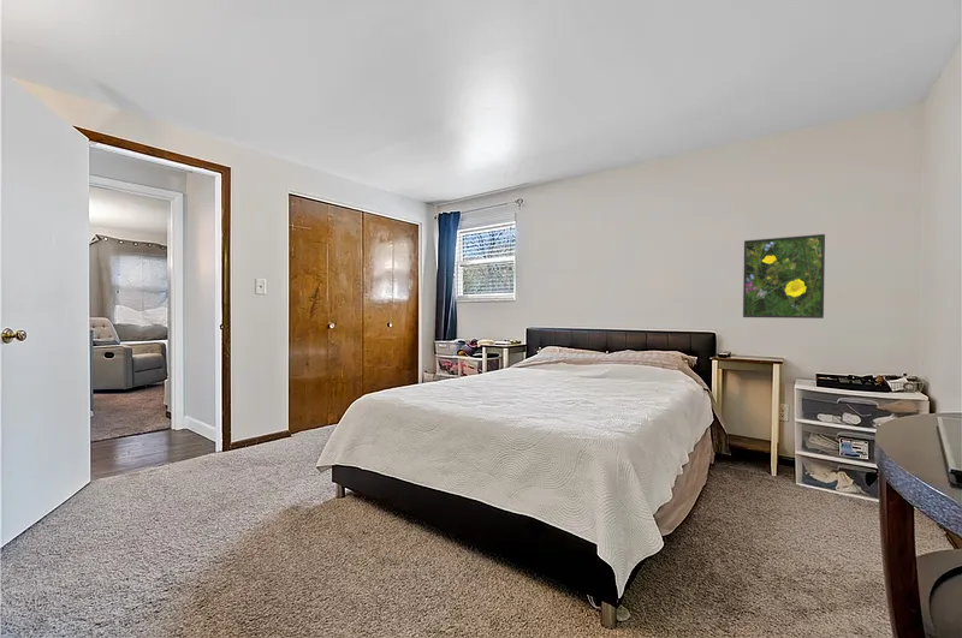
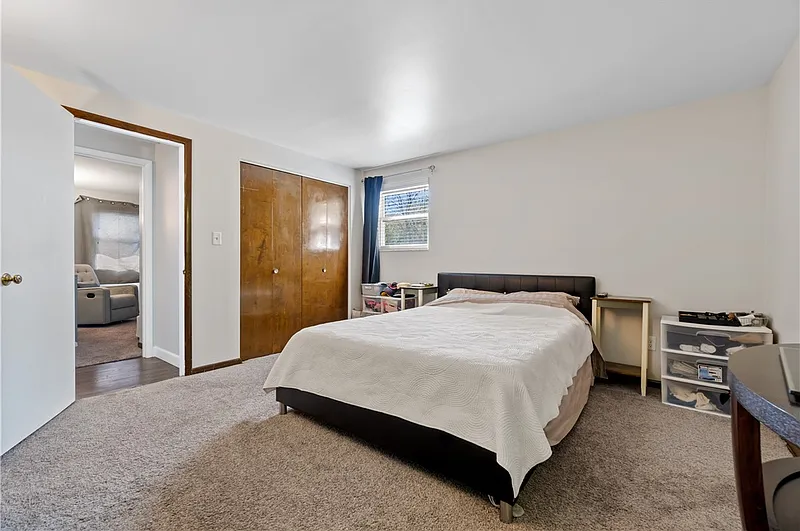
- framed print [742,233,826,320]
